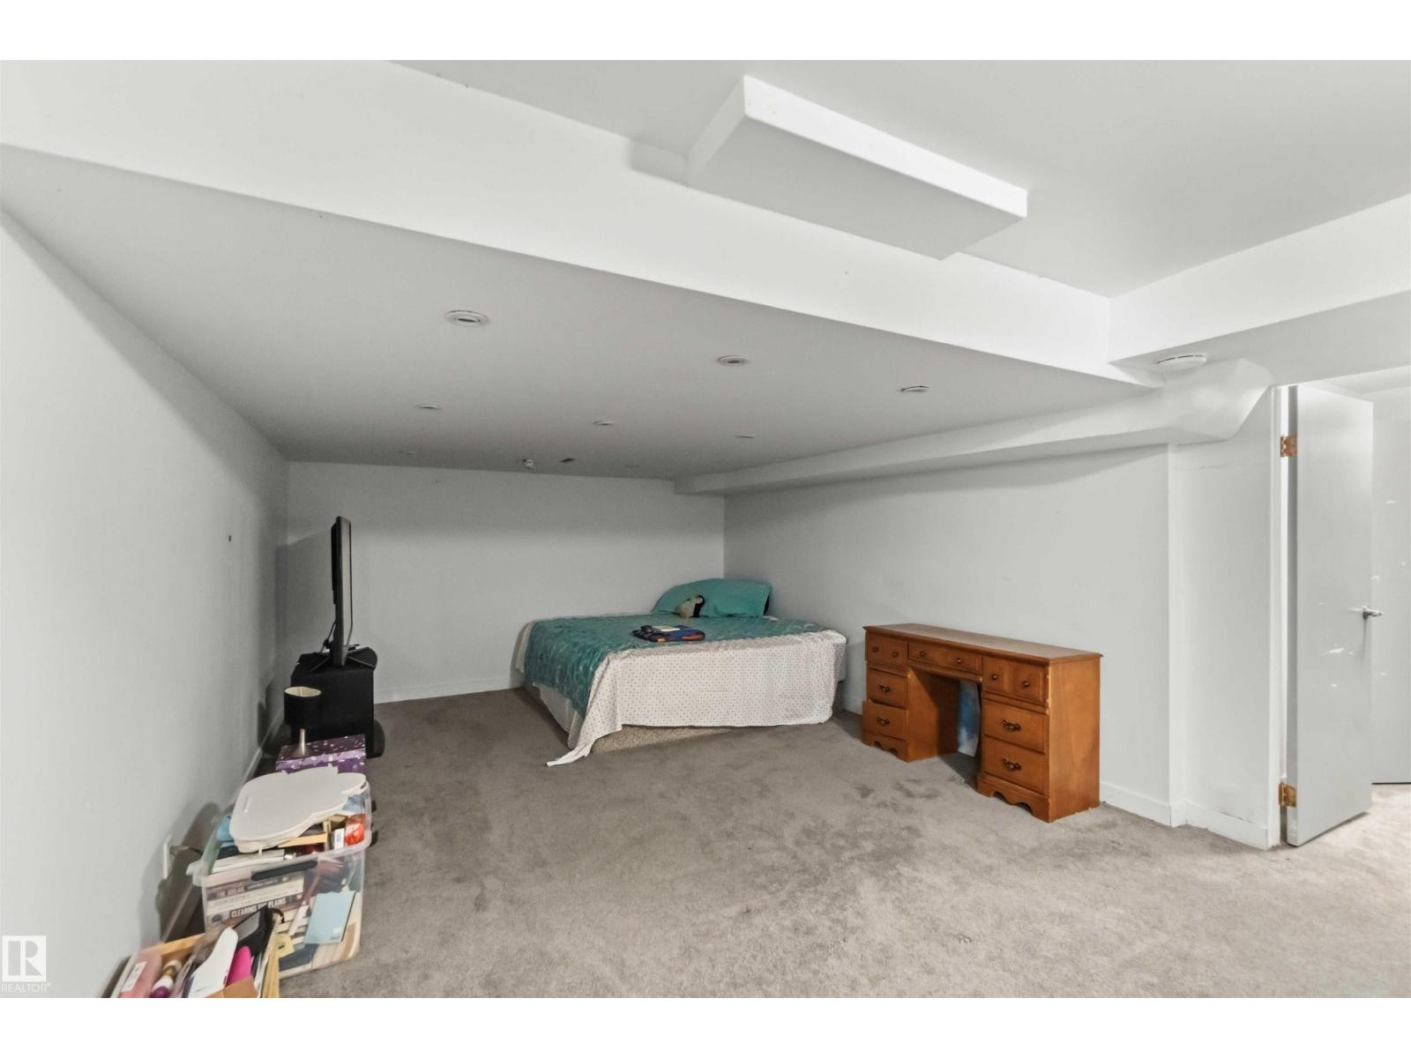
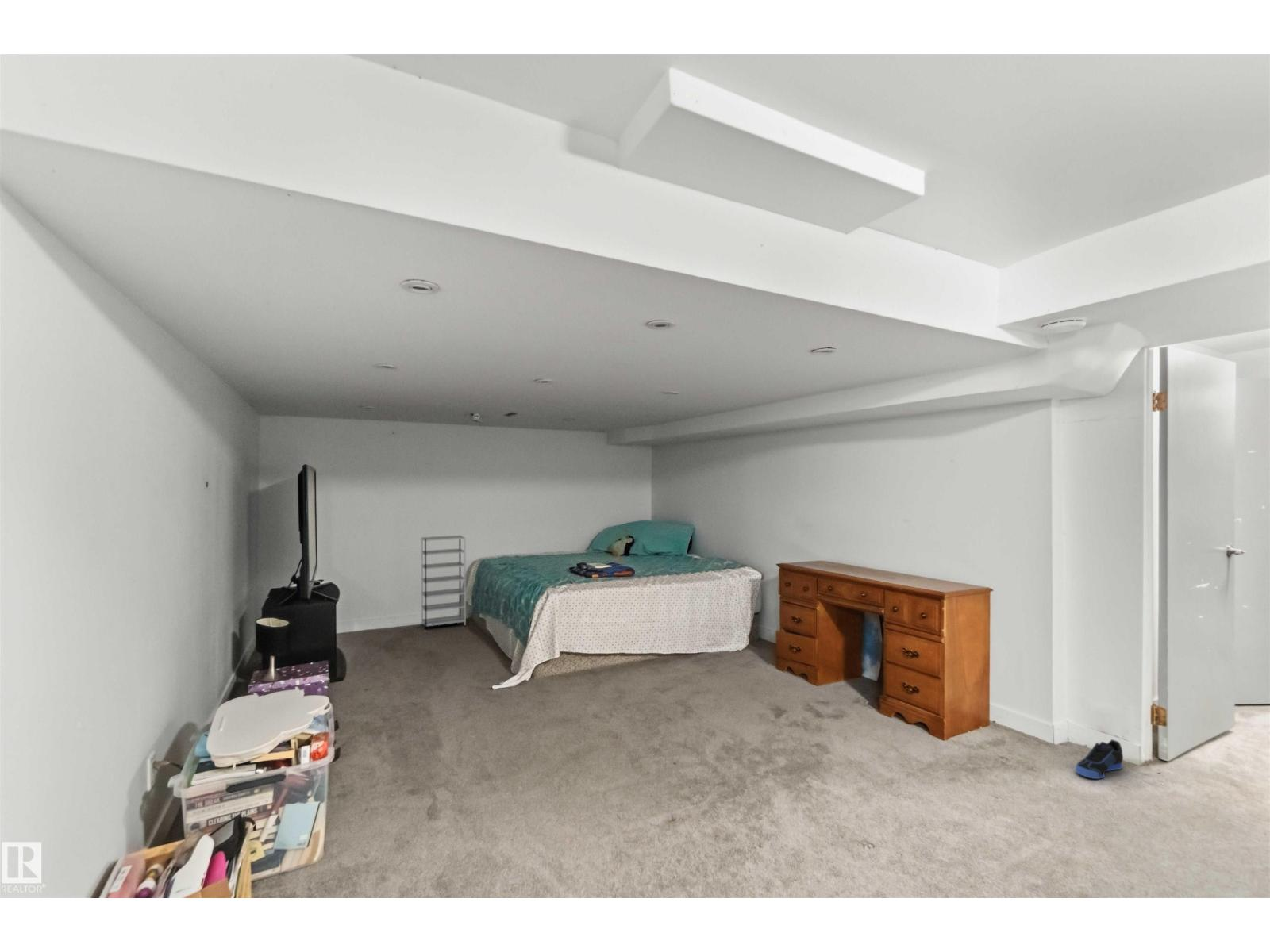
+ shelving unit [421,535,467,631]
+ sneaker [1075,739,1124,780]
